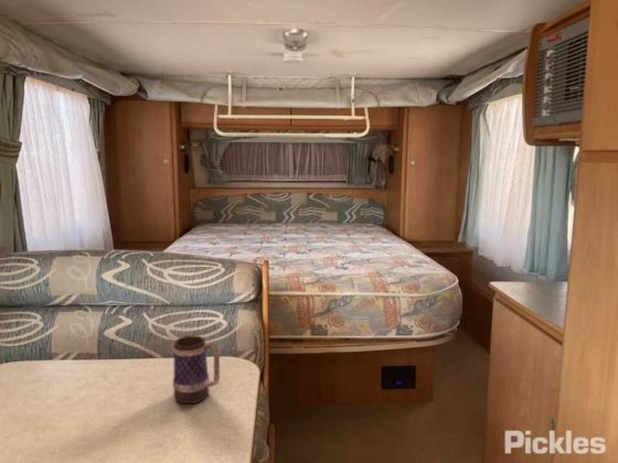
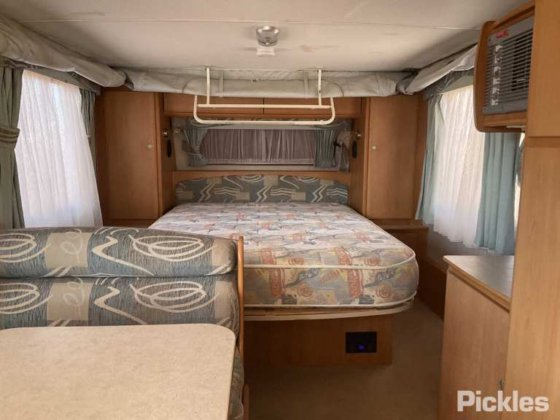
- mug [172,335,221,405]
